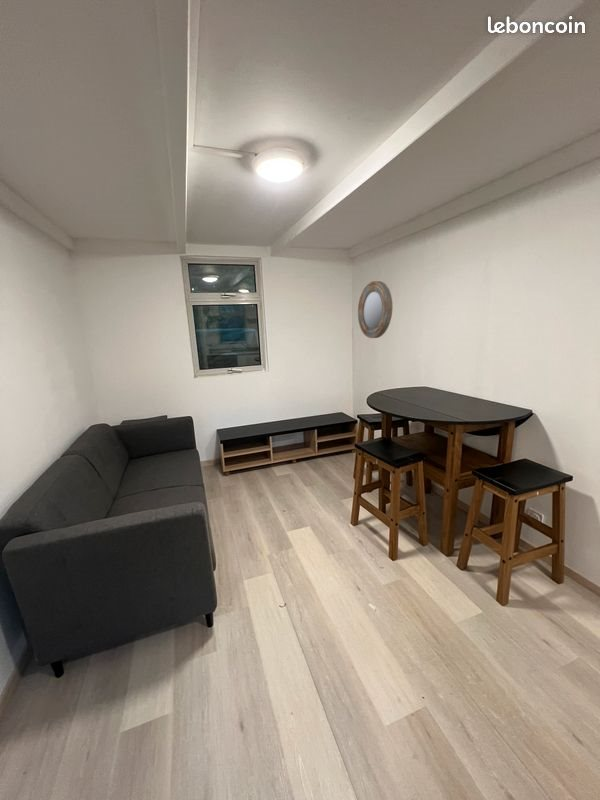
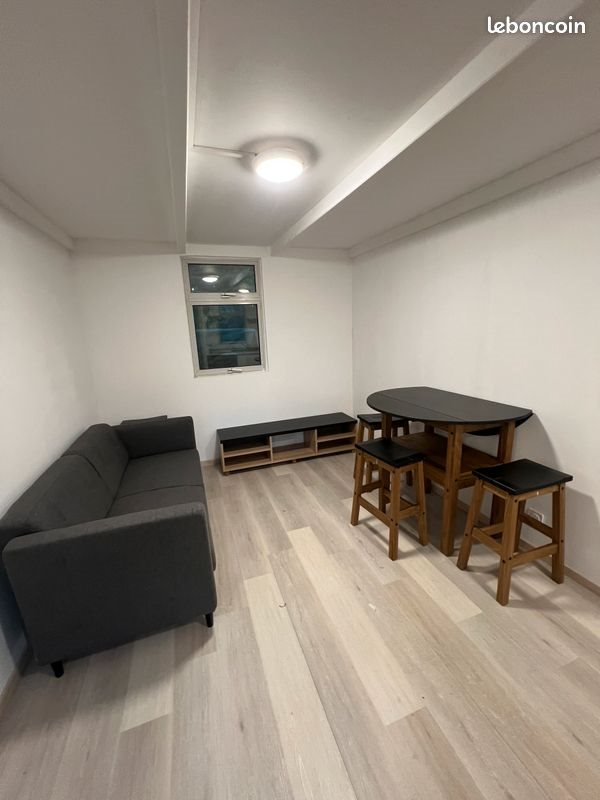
- home mirror [357,280,393,339]
